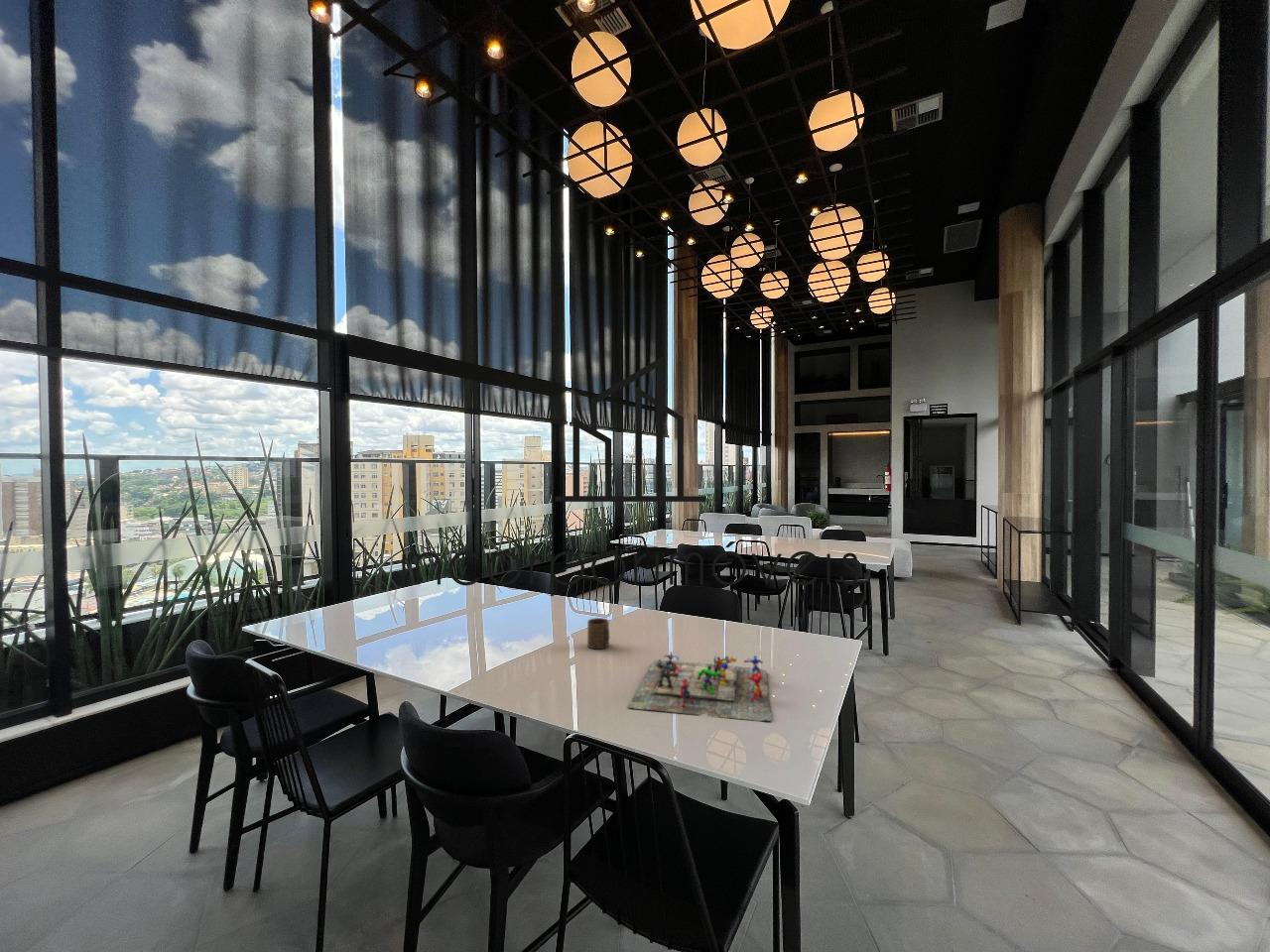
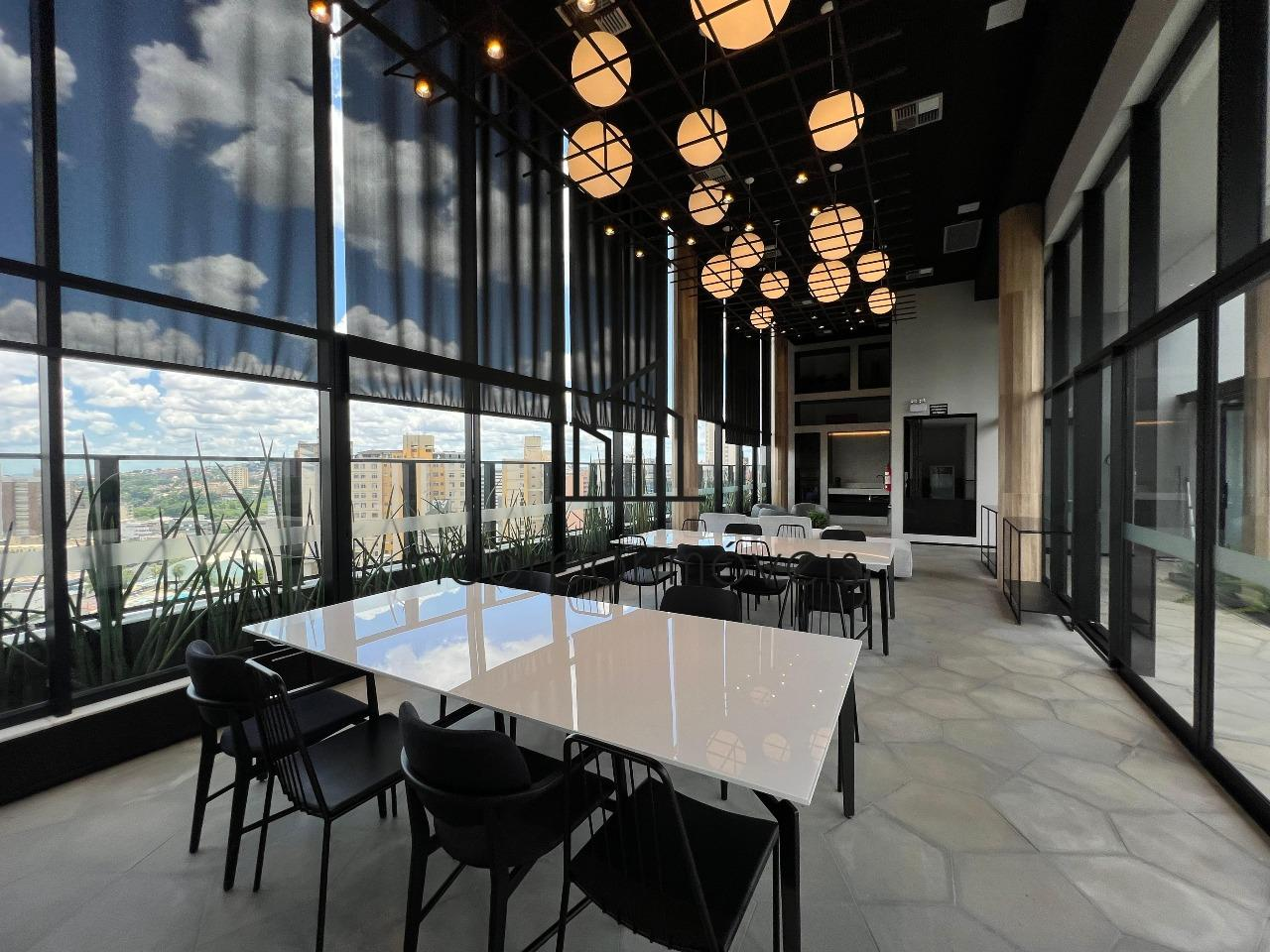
- board game [627,651,772,722]
- cup [586,617,610,650]
